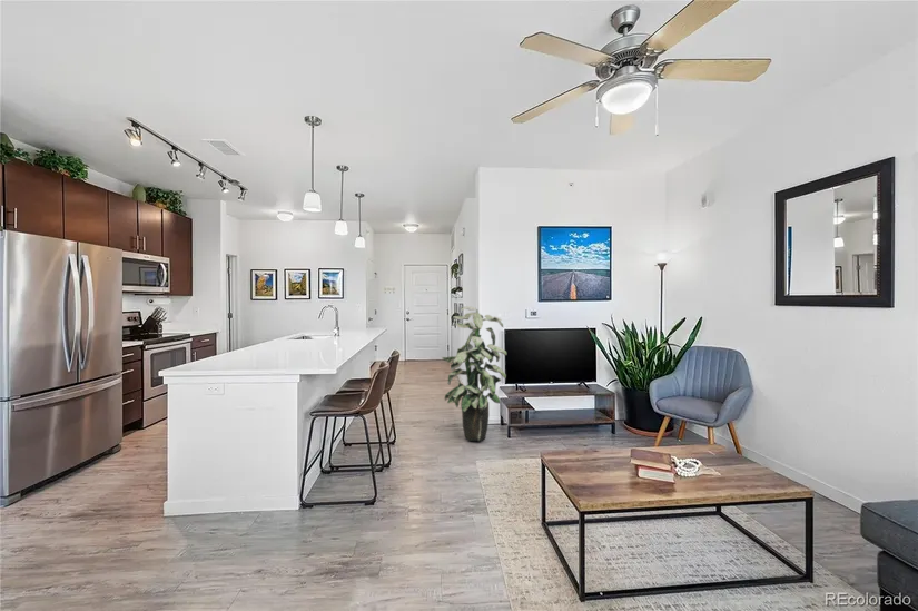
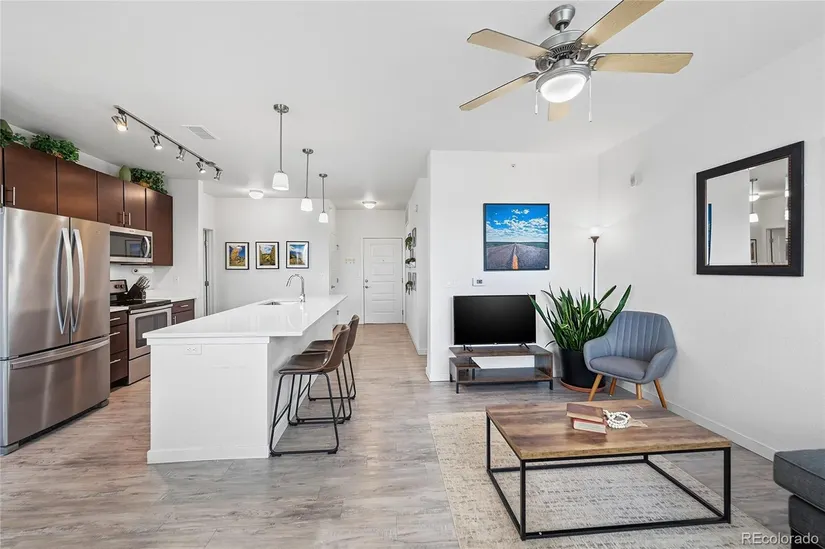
- indoor plant [441,305,507,442]
